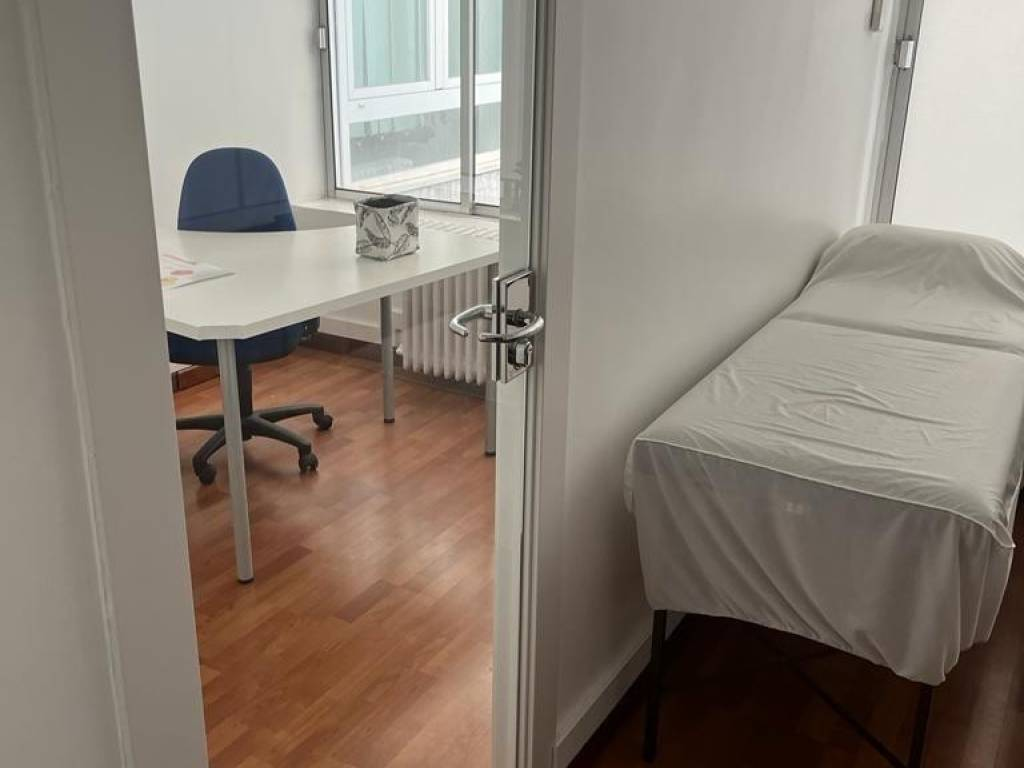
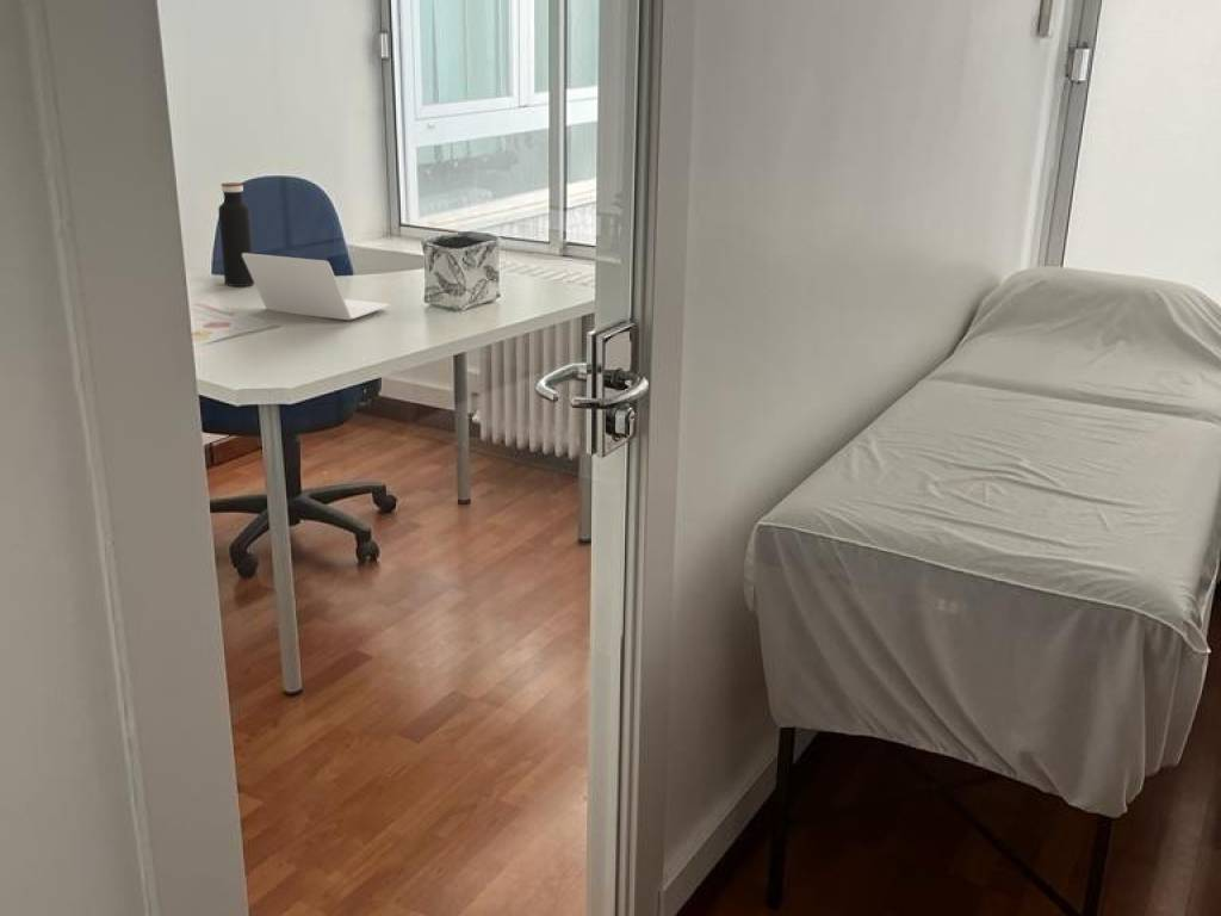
+ laptop [242,253,391,321]
+ water bottle [217,181,255,287]
